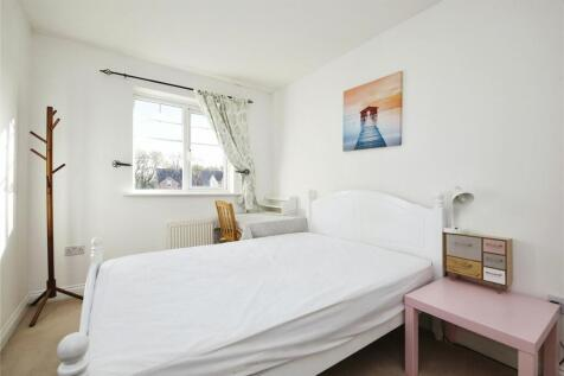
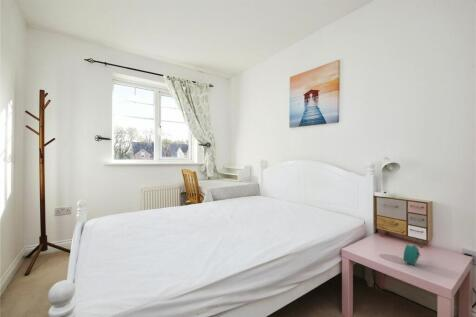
+ alarm clock [402,242,422,266]
